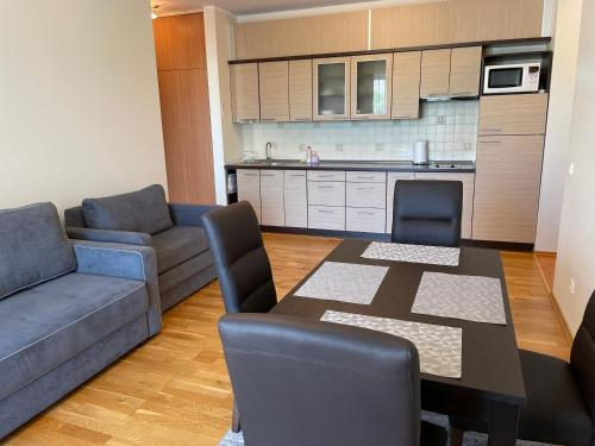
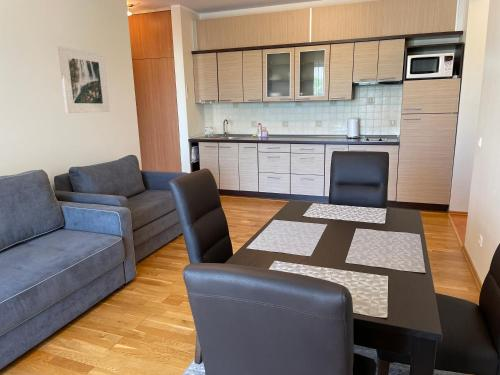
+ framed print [57,45,111,114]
